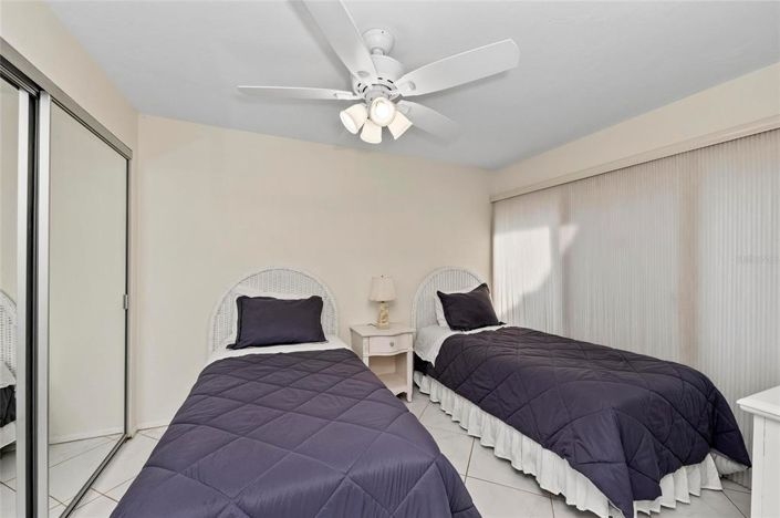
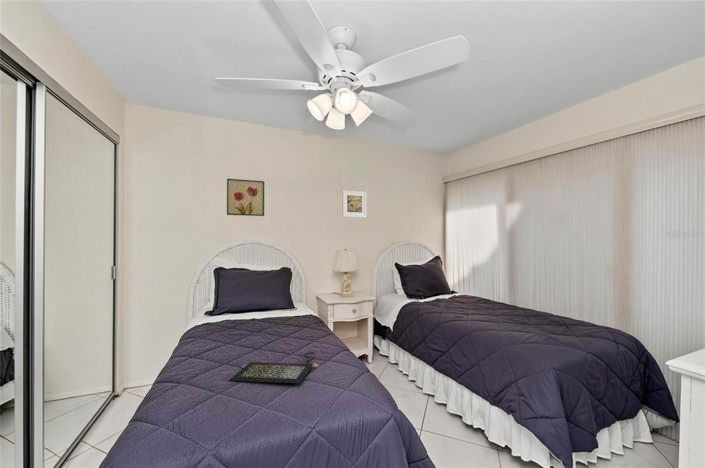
+ clutch bag [229,351,319,384]
+ wall art [226,178,265,217]
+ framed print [341,189,368,219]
